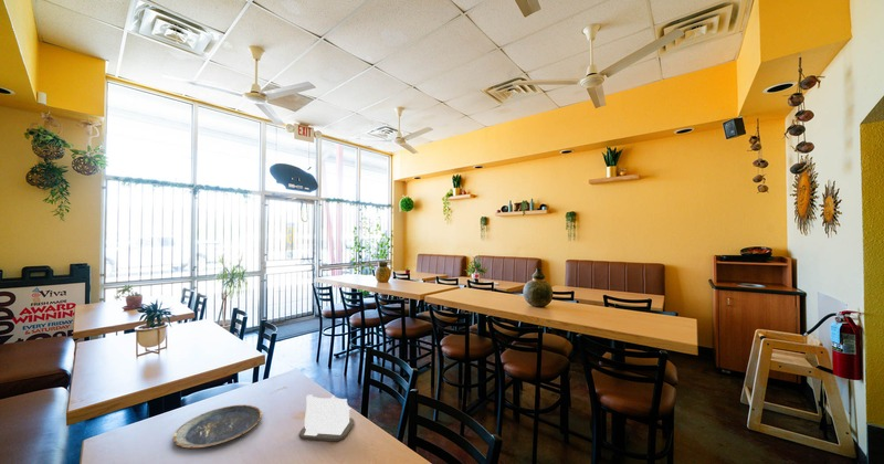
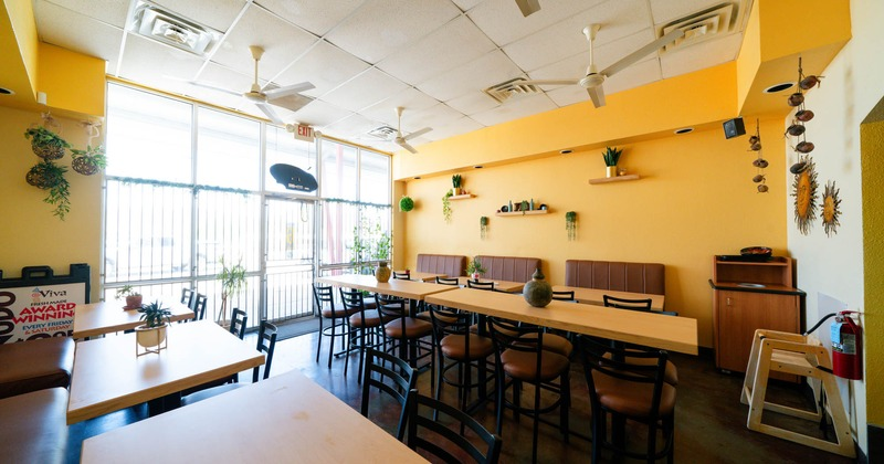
- plate [172,404,263,450]
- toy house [298,393,355,442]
